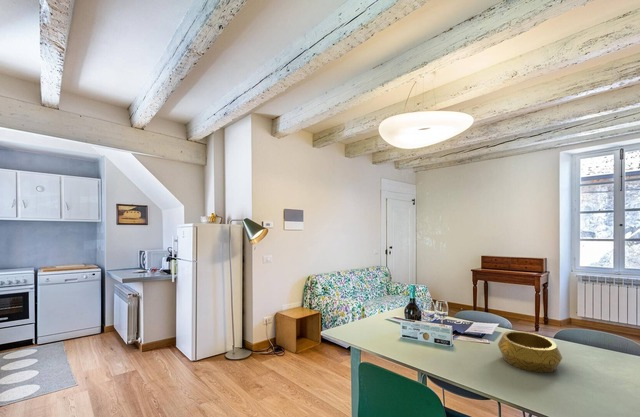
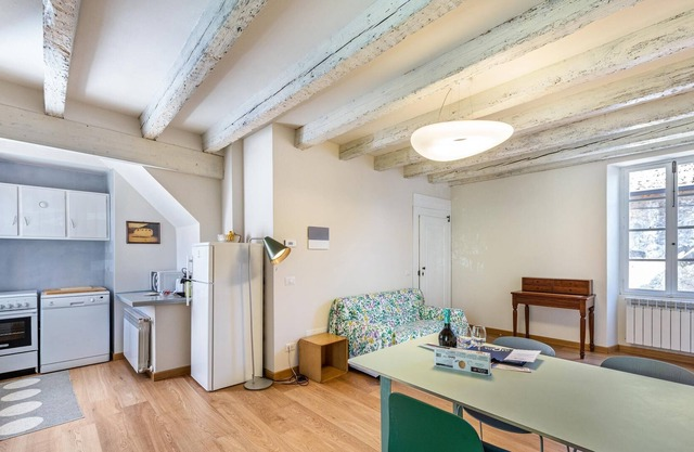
- decorative bowl [497,330,563,373]
